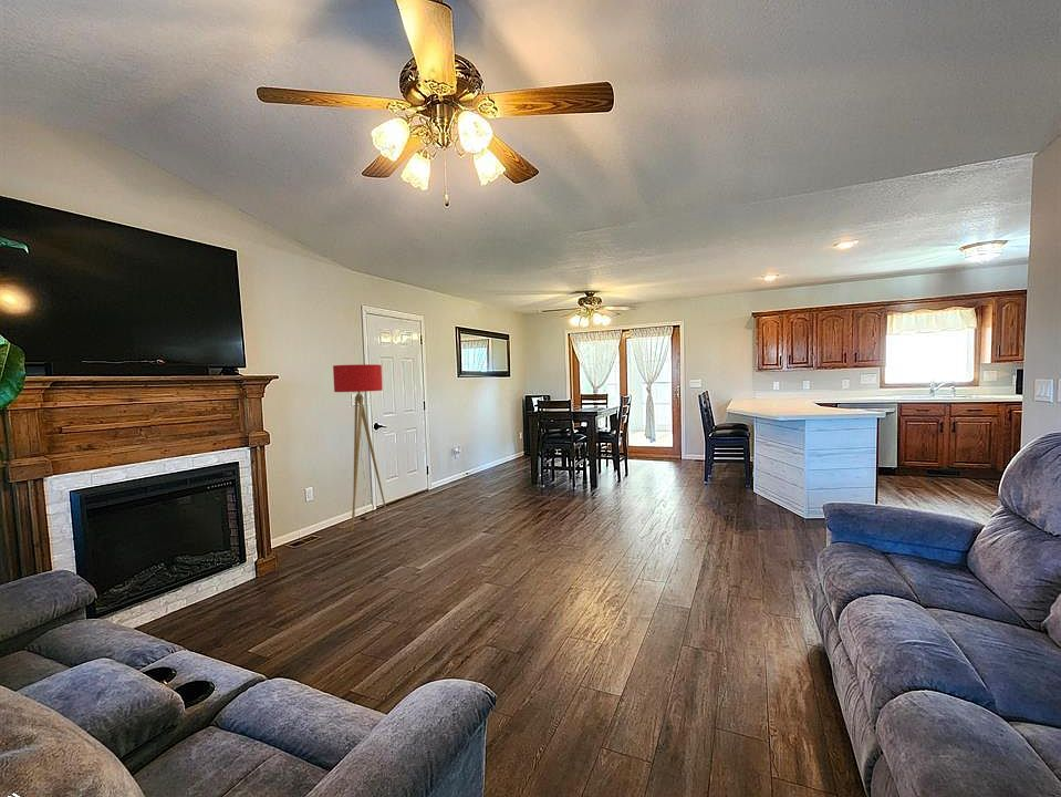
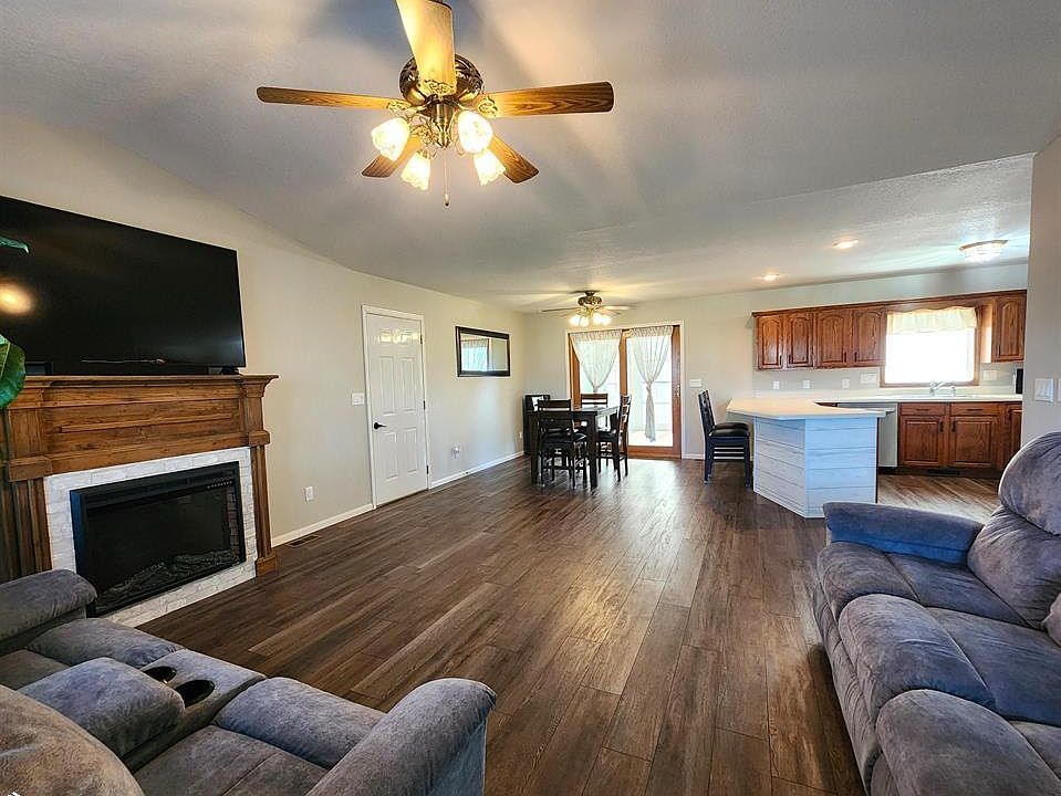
- floor lamp [332,363,389,532]
